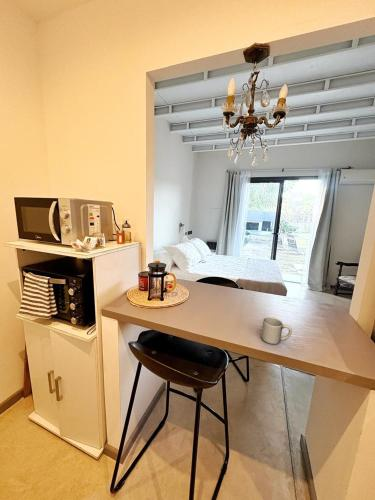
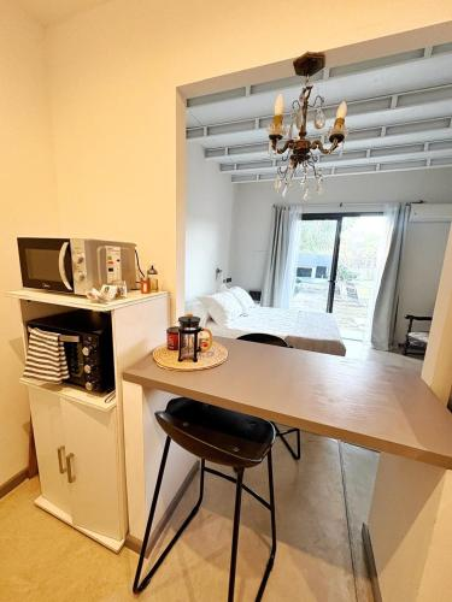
- mug [260,316,293,345]
